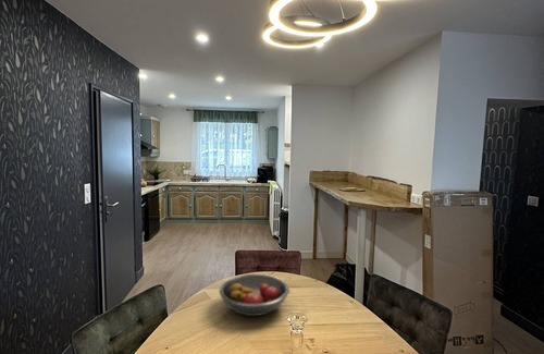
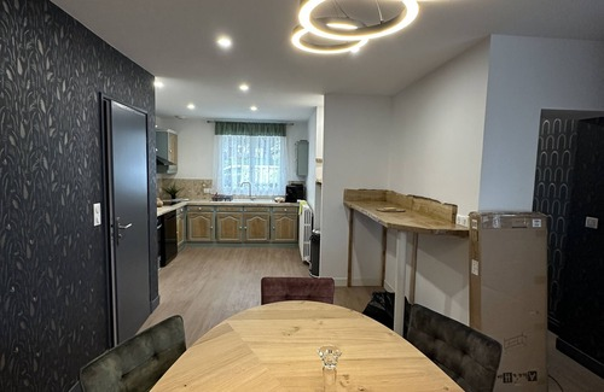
- fruit bowl [219,273,290,317]
